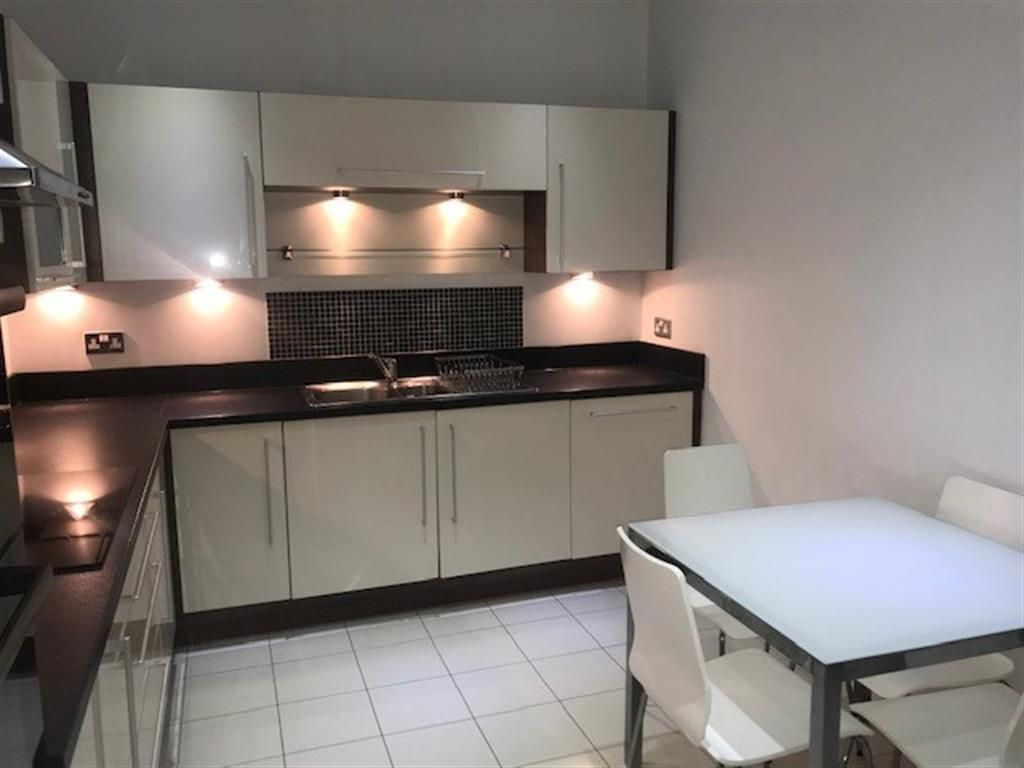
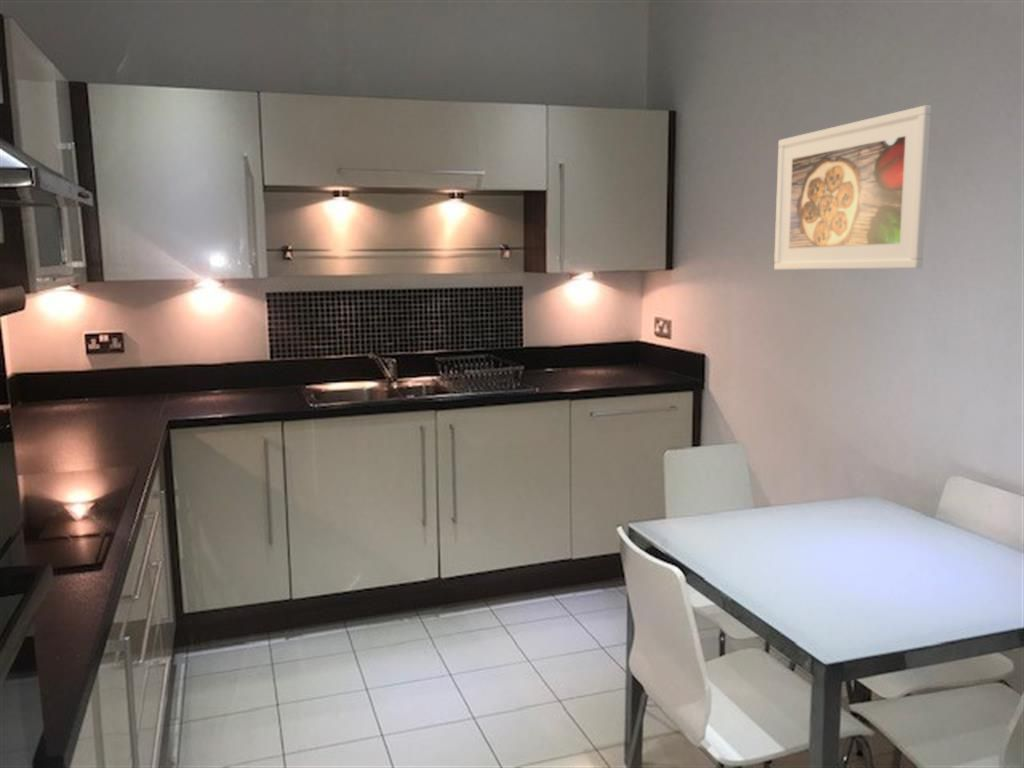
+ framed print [773,105,932,271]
